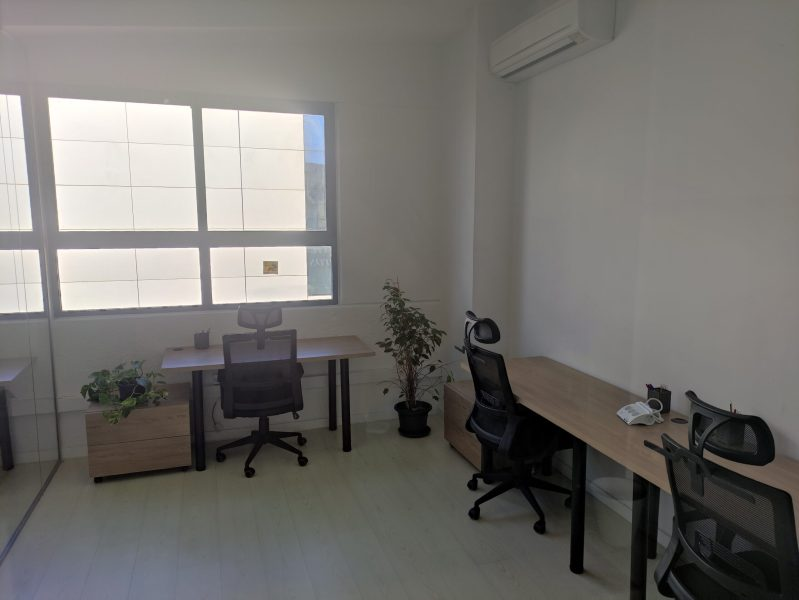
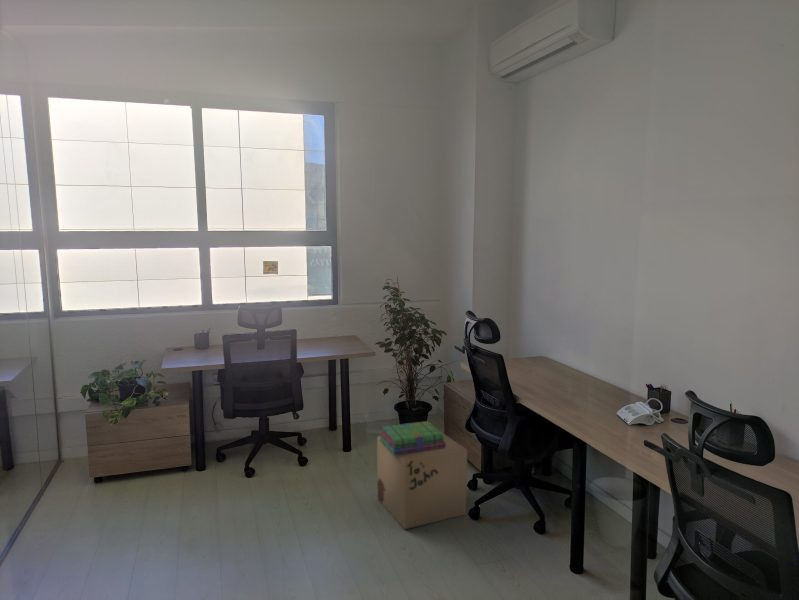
+ stack of books [379,420,446,455]
+ cardboard box [376,431,468,531]
